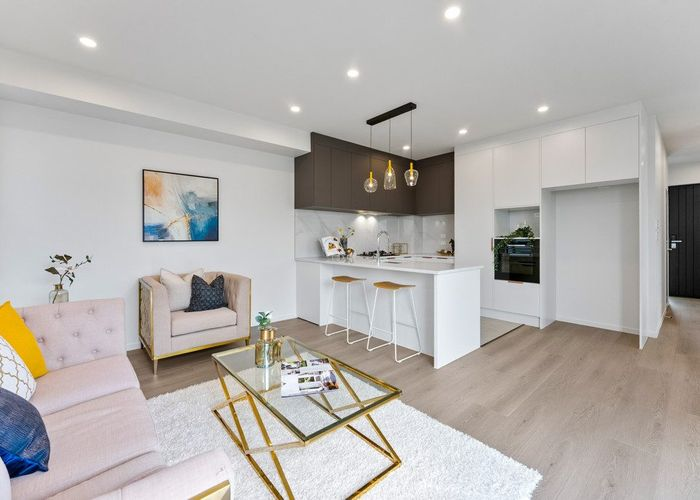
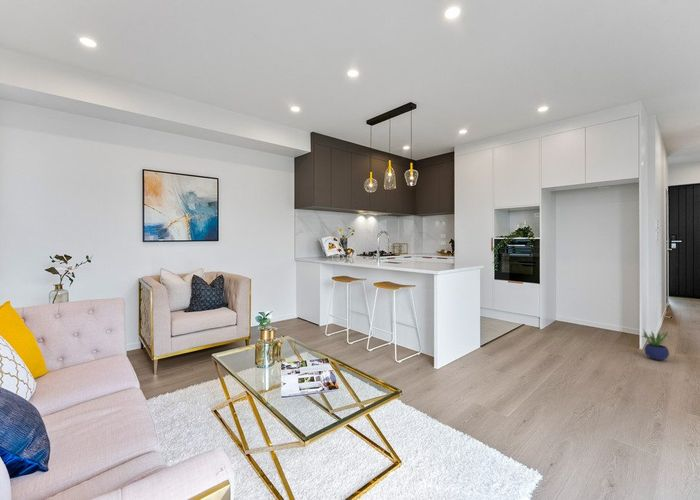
+ potted plant [641,329,670,361]
